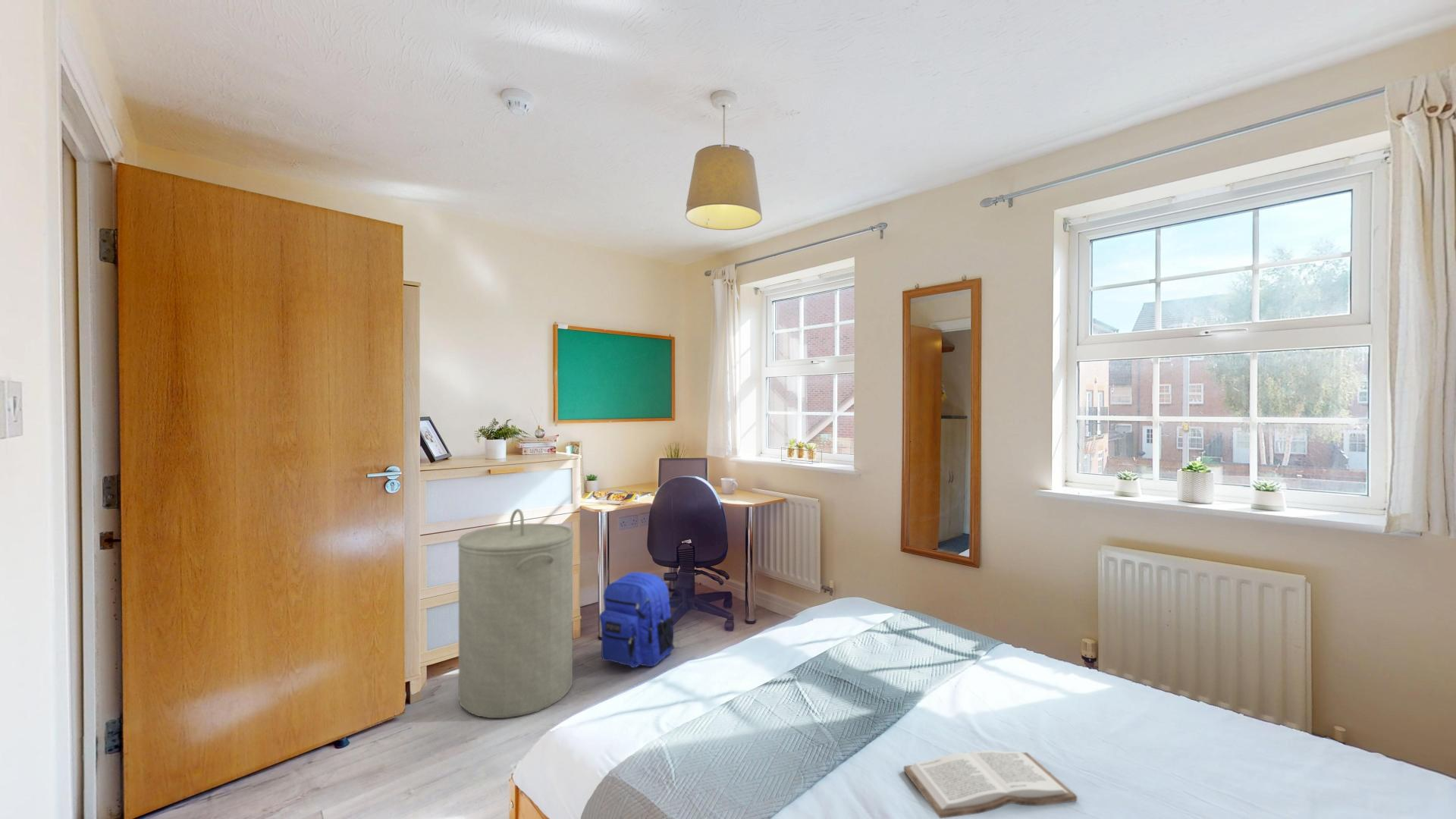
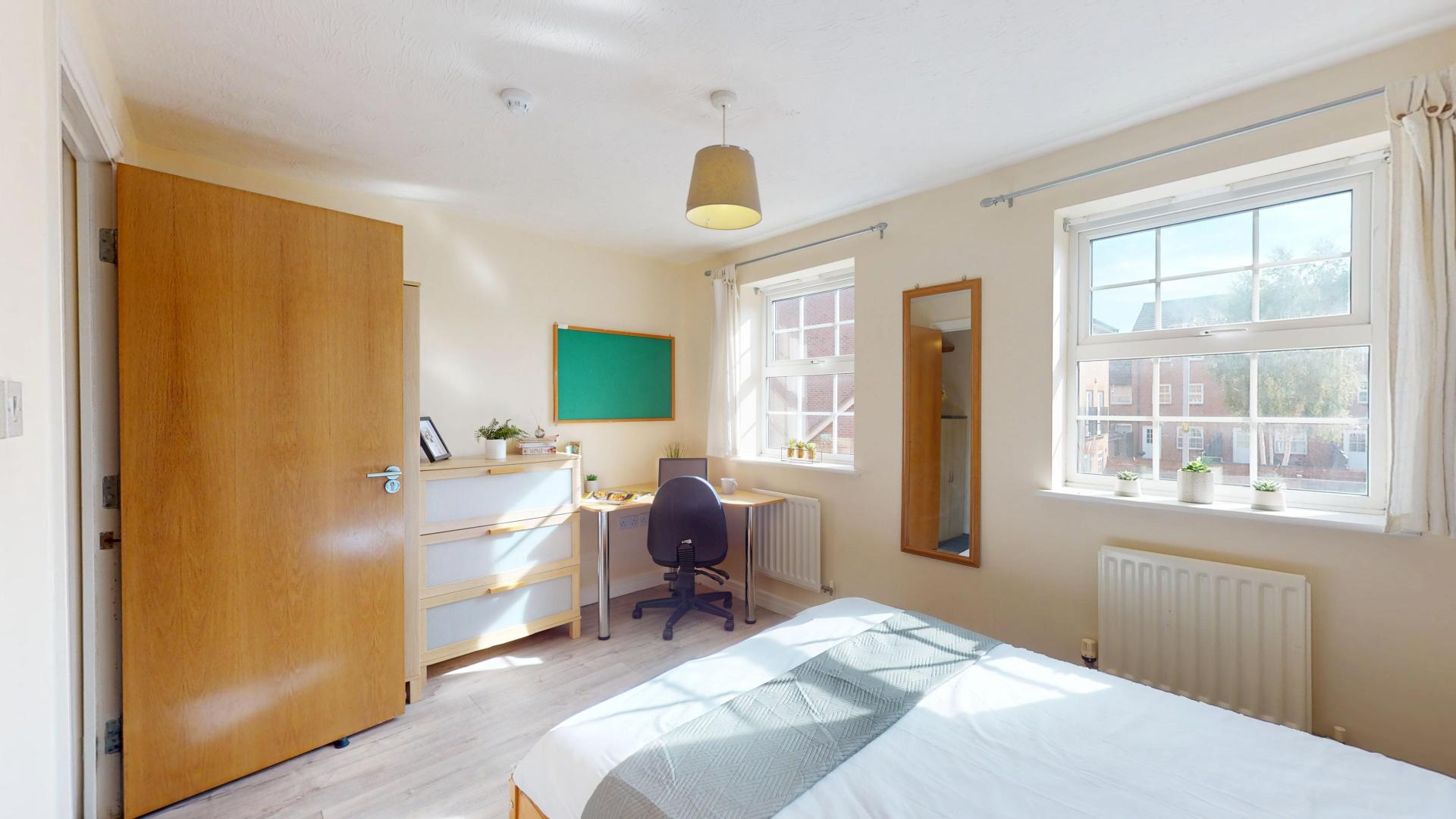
- book [903,750,1078,819]
- laundry hamper [457,508,575,719]
- backpack [598,571,675,669]
